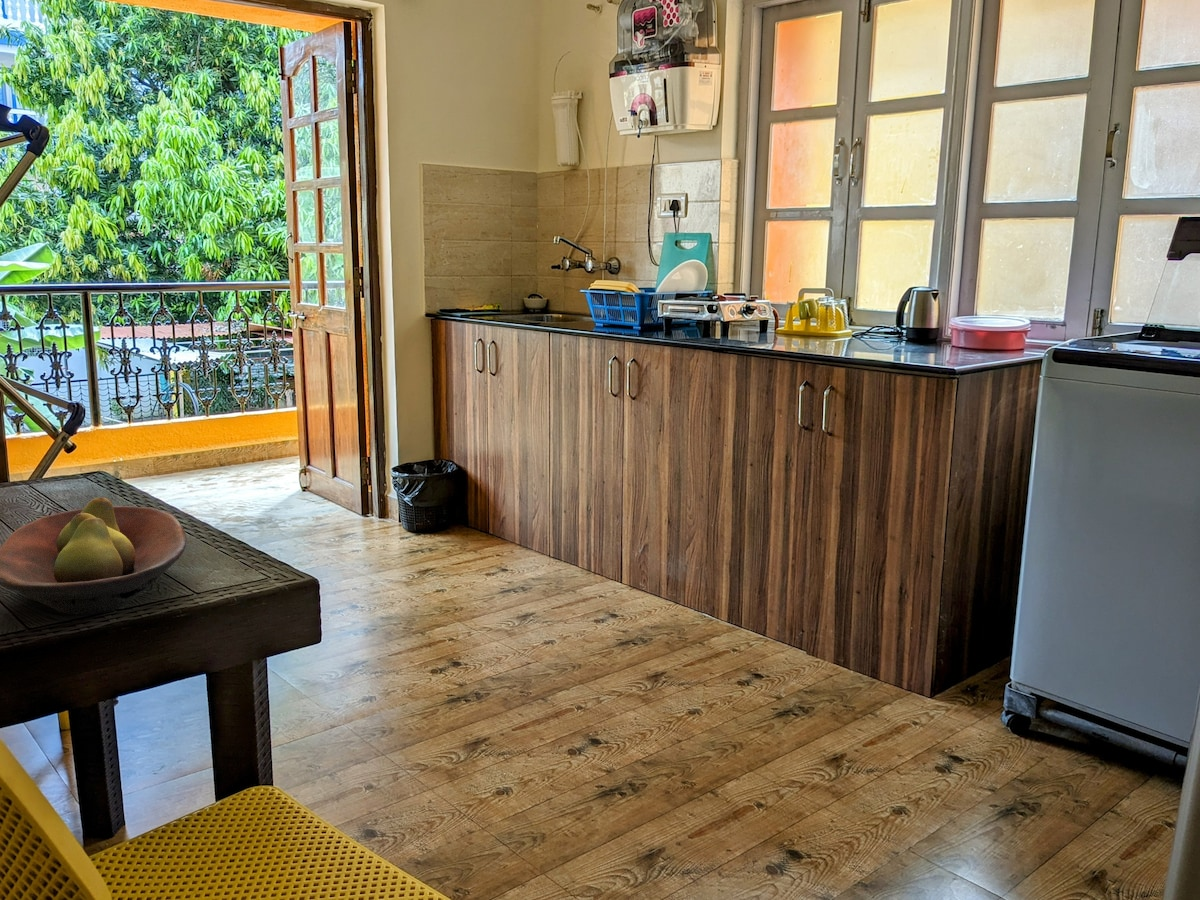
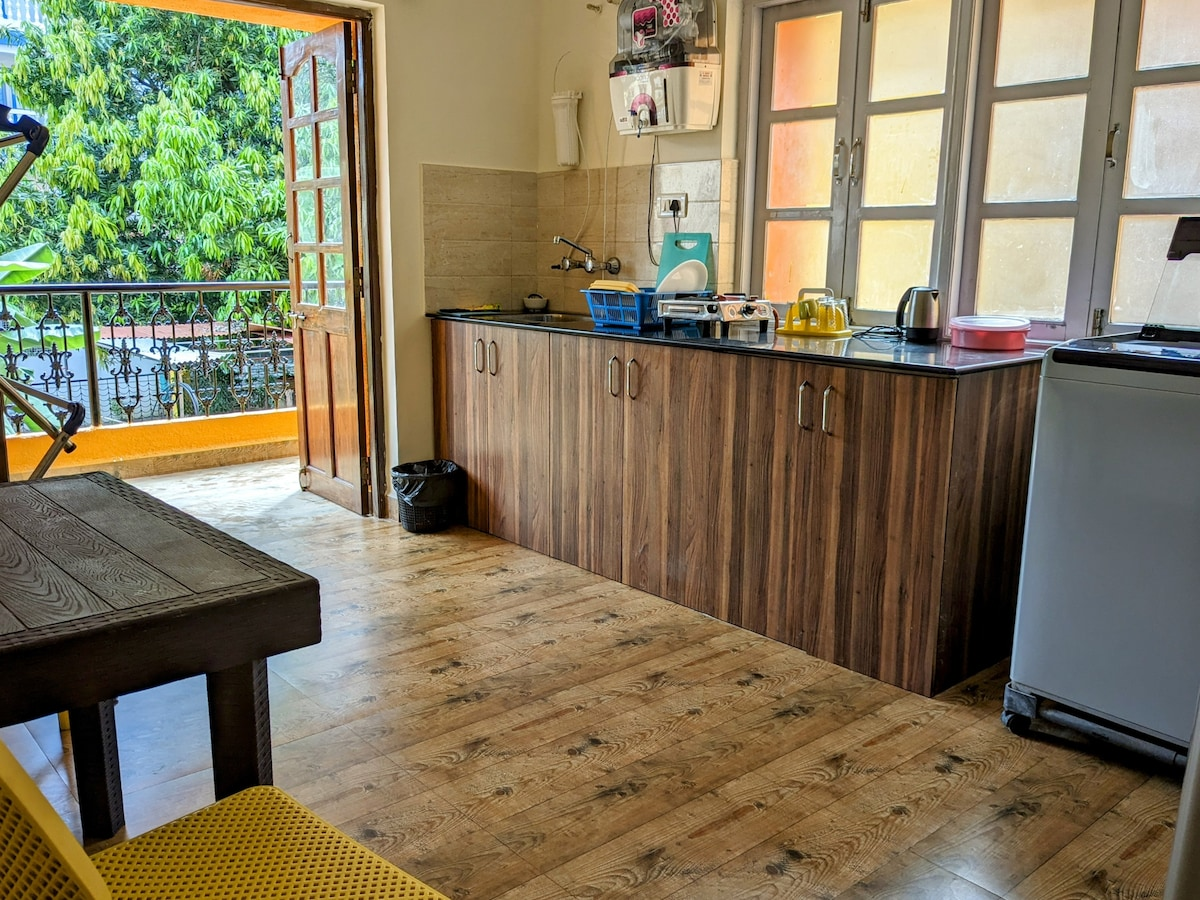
- fruit bowl [0,496,188,616]
